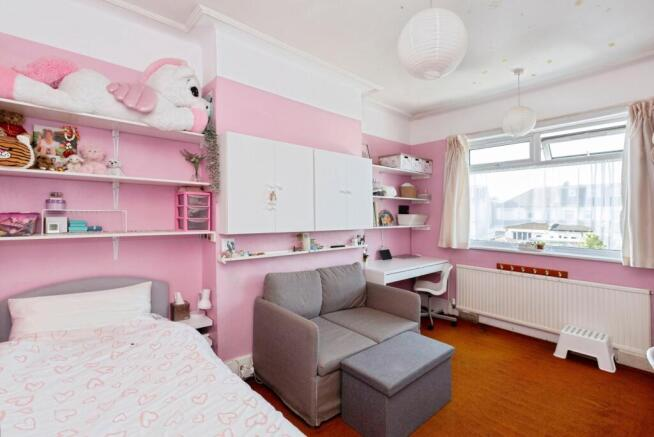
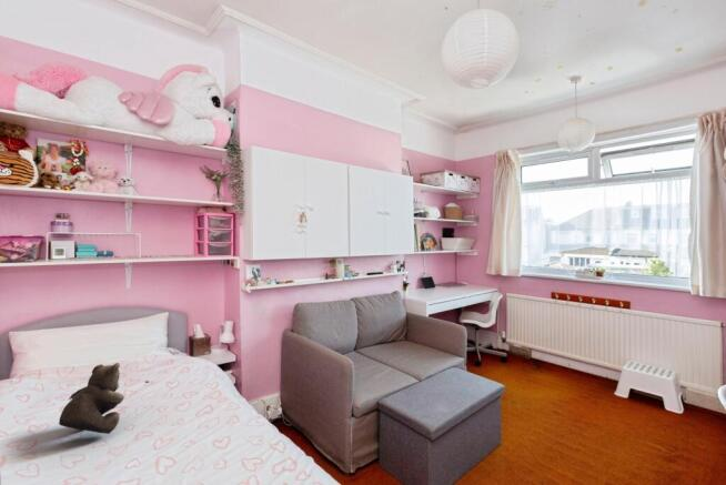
+ teddy bear [58,362,125,435]
